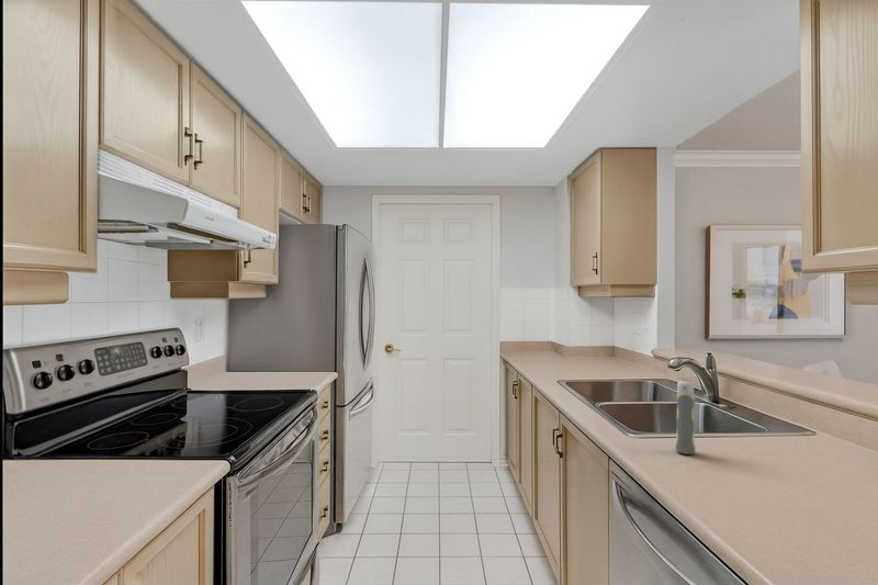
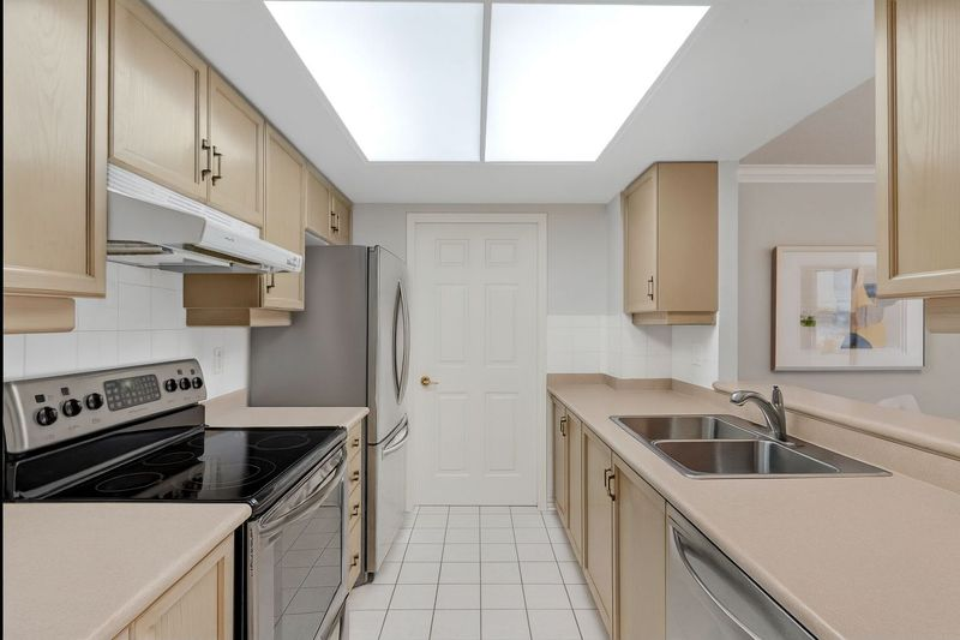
- spray bottle [675,379,696,455]
